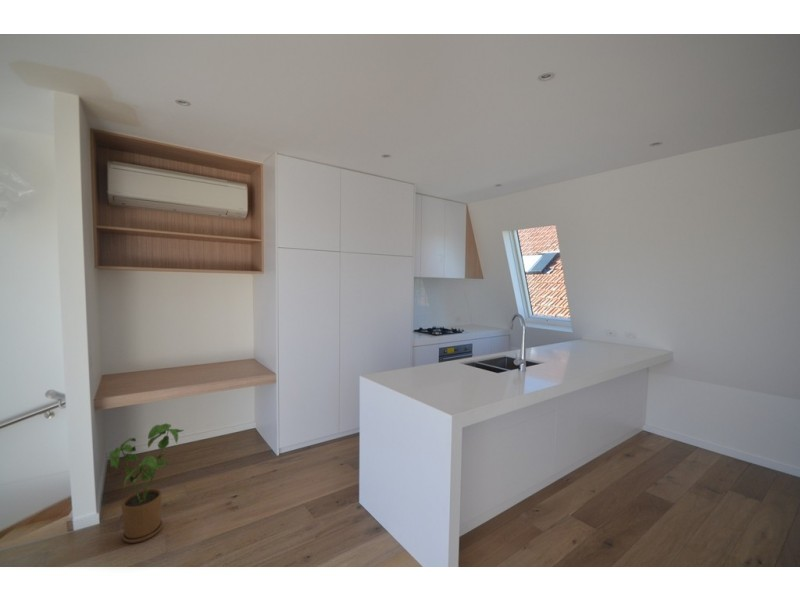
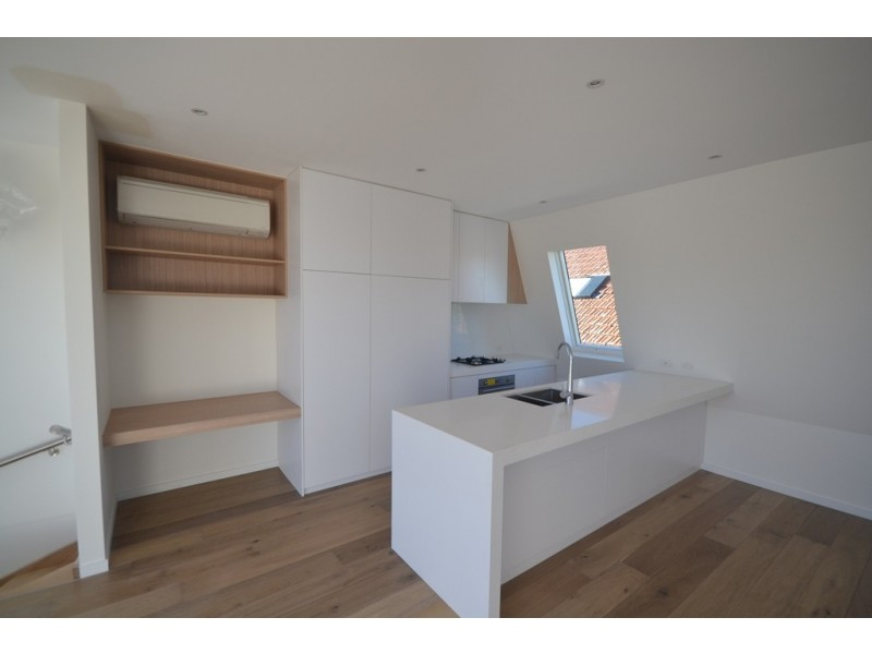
- house plant [108,423,185,544]
